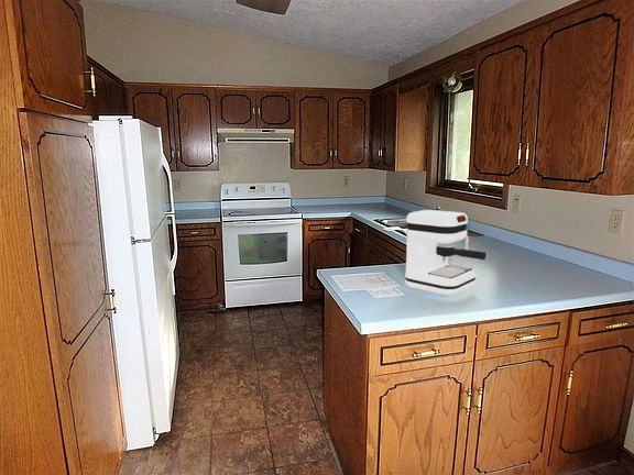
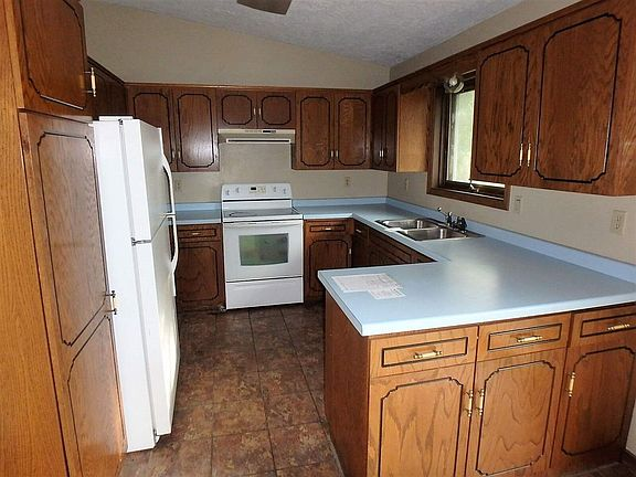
- coffee maker [404,209,487,297]
